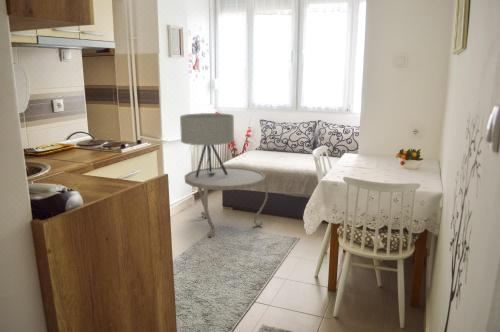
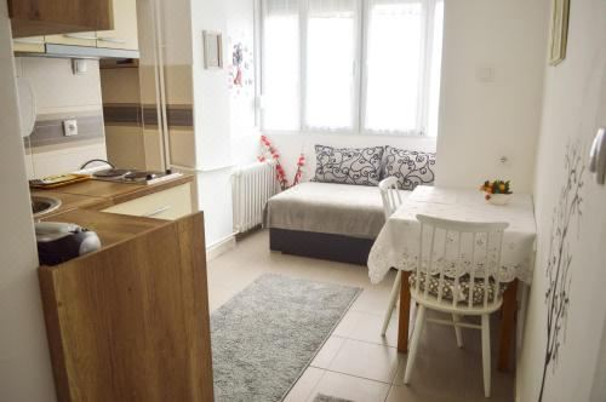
- table lamp [179,112,235,178]
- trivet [184,166,269,238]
